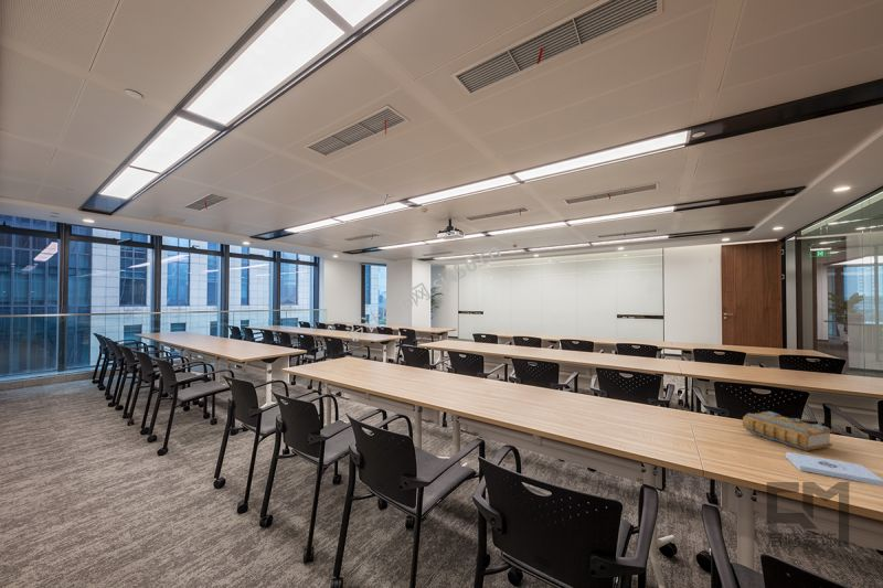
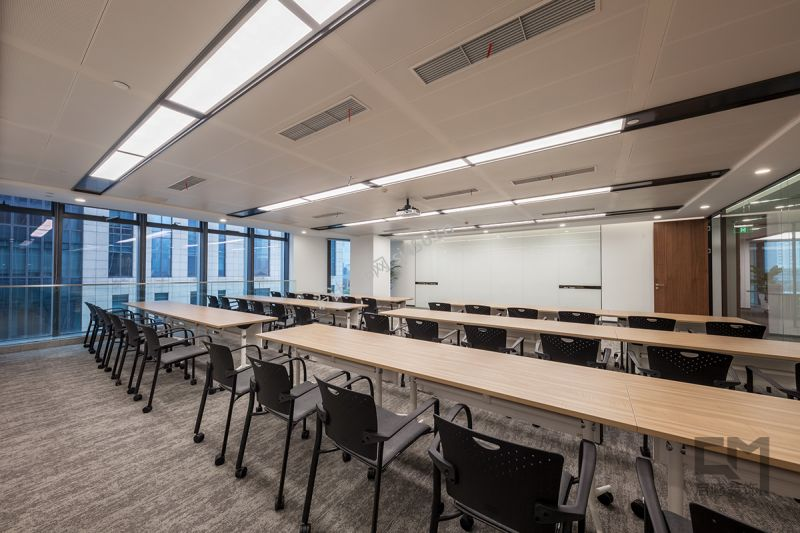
- book [742,410,833,451]
- notepad [785,451,883,487]
